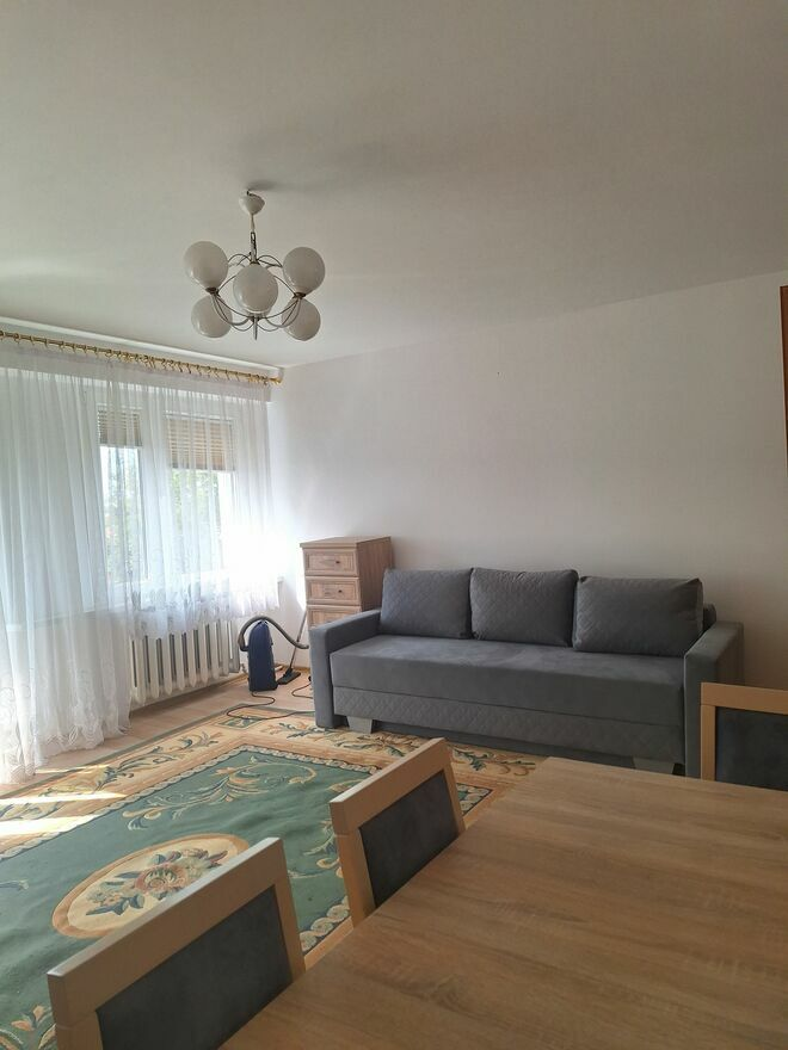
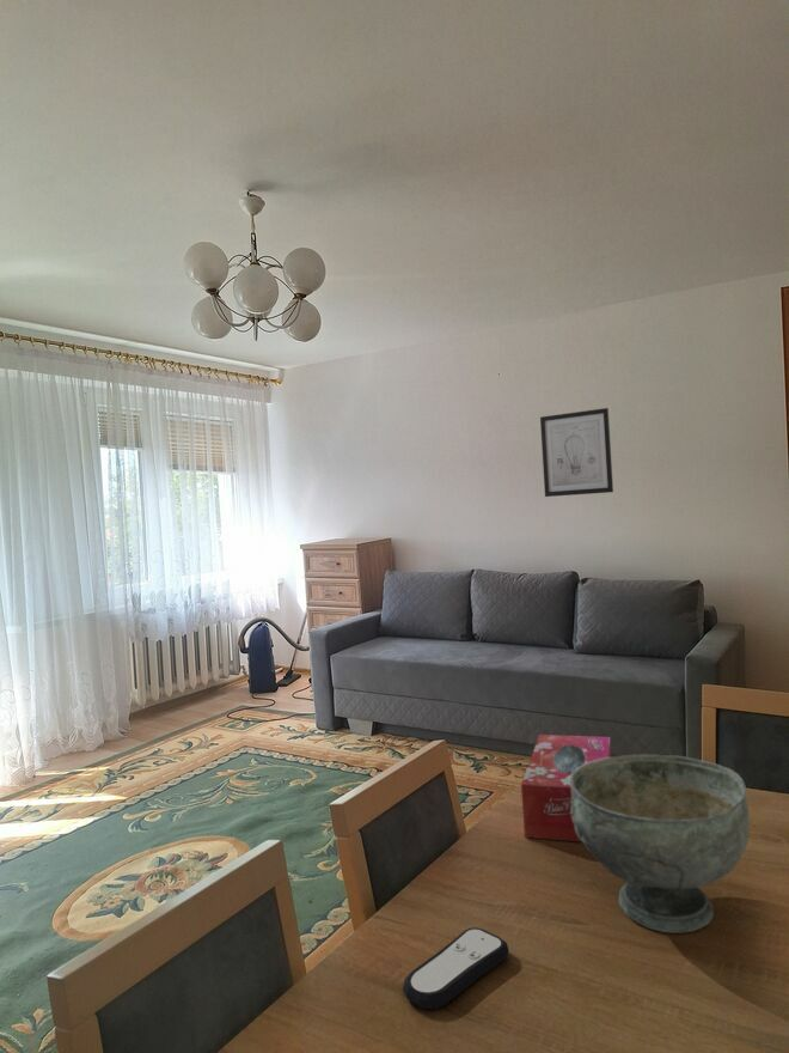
+ wall art [539,407,614,498]
+ tissue box [520,734,612,842]
+ decorative bowl [569,753,751,933]
+ remote control [402,926,510,1010]
